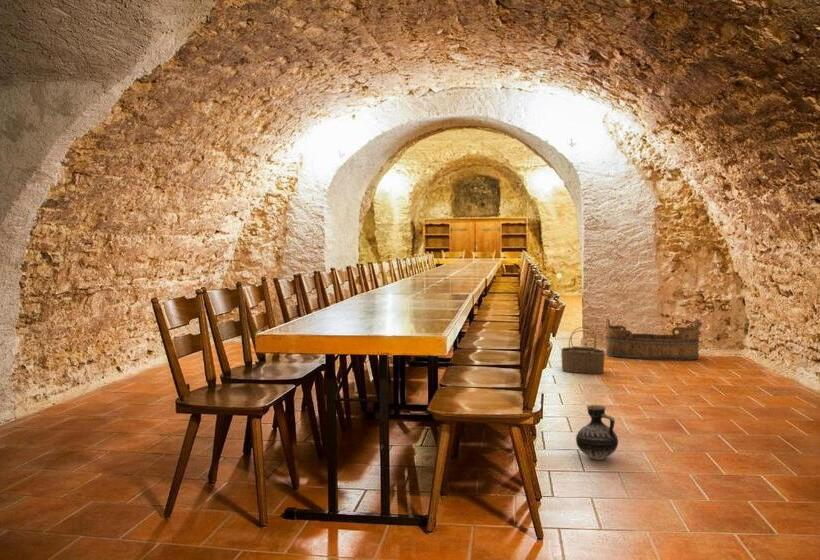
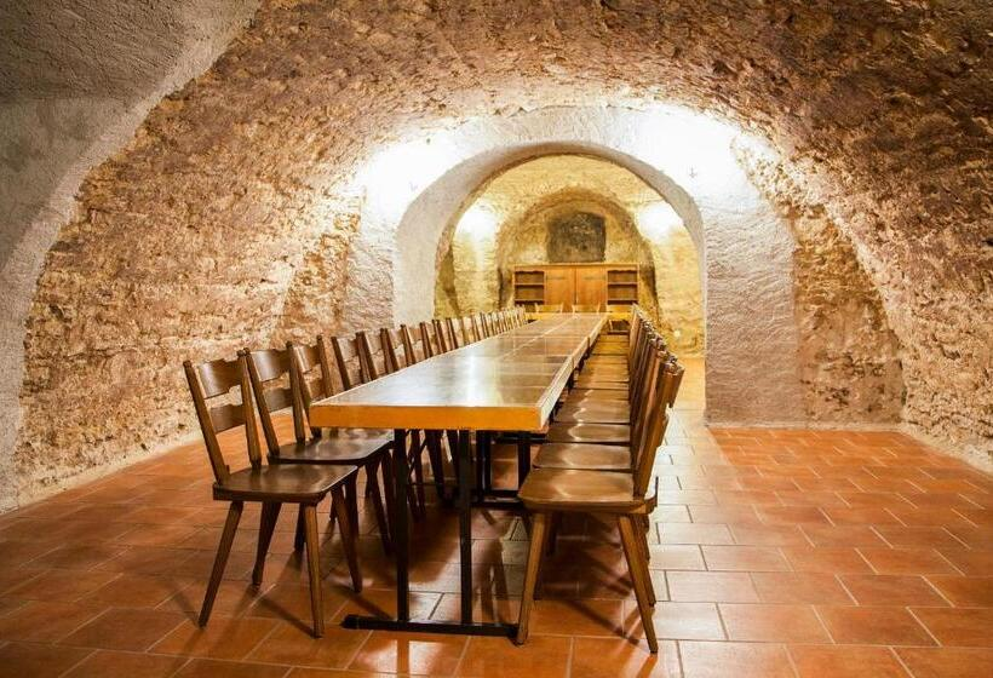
- wicker basket [560,326,606,375]
- ceramic jug [575,404,619,461]
- wooden barrel [605,317,700,361]
